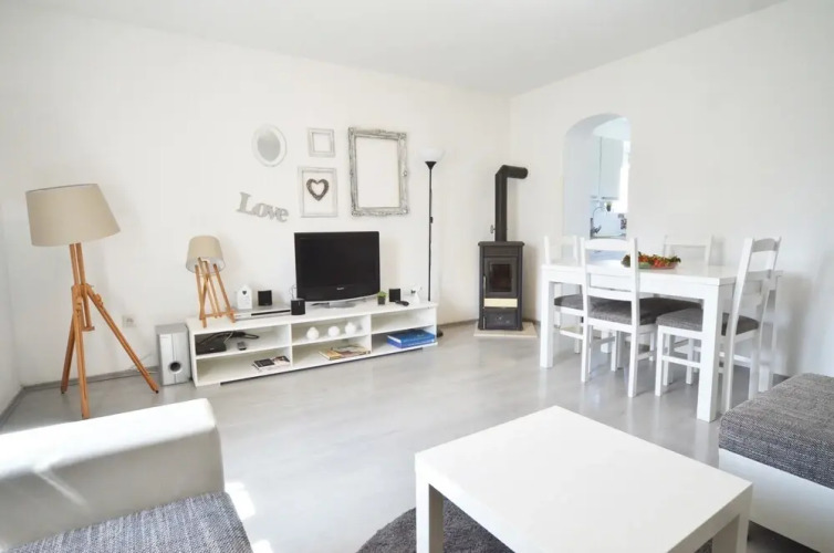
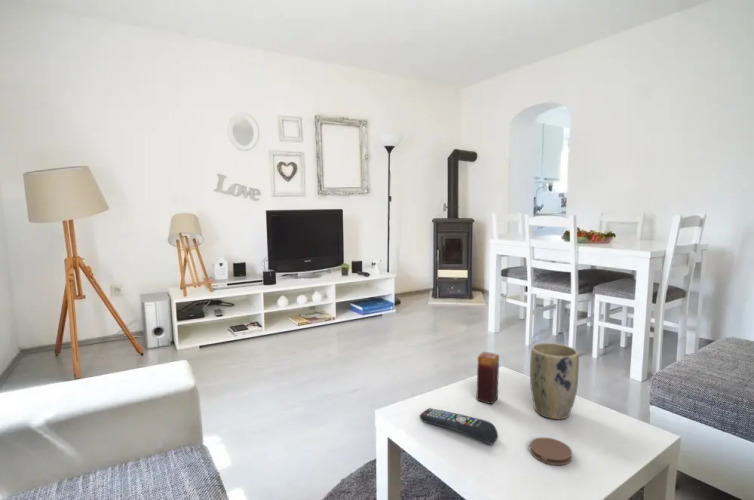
+ plant pot [529,342,580,420]
+ coaster [529,437,573,466]
+ candle [475,351,500,405]
+ remote control [419,407,499,446]
